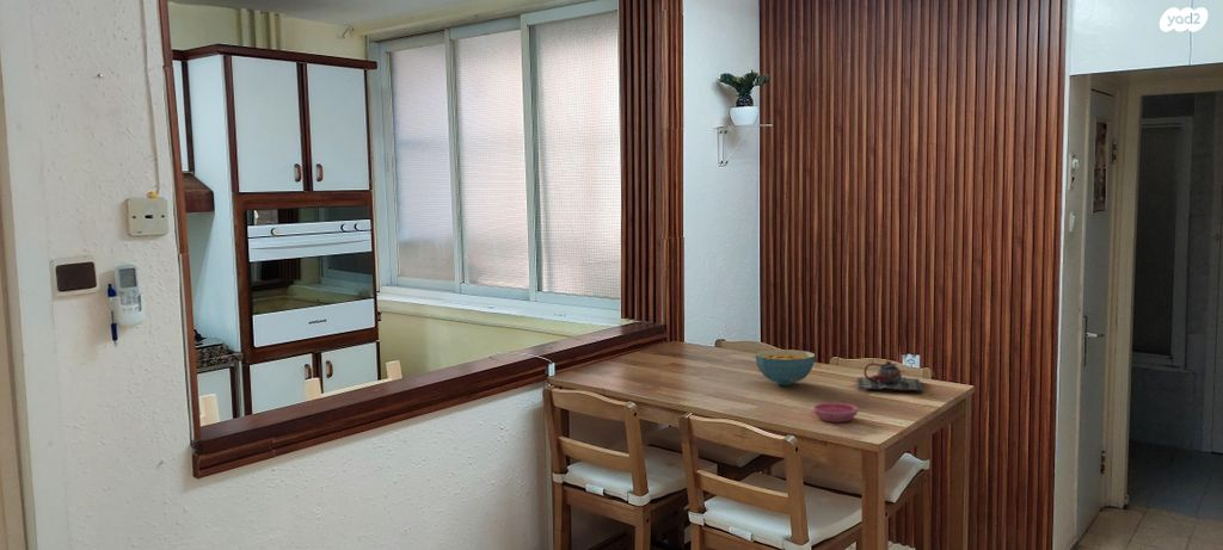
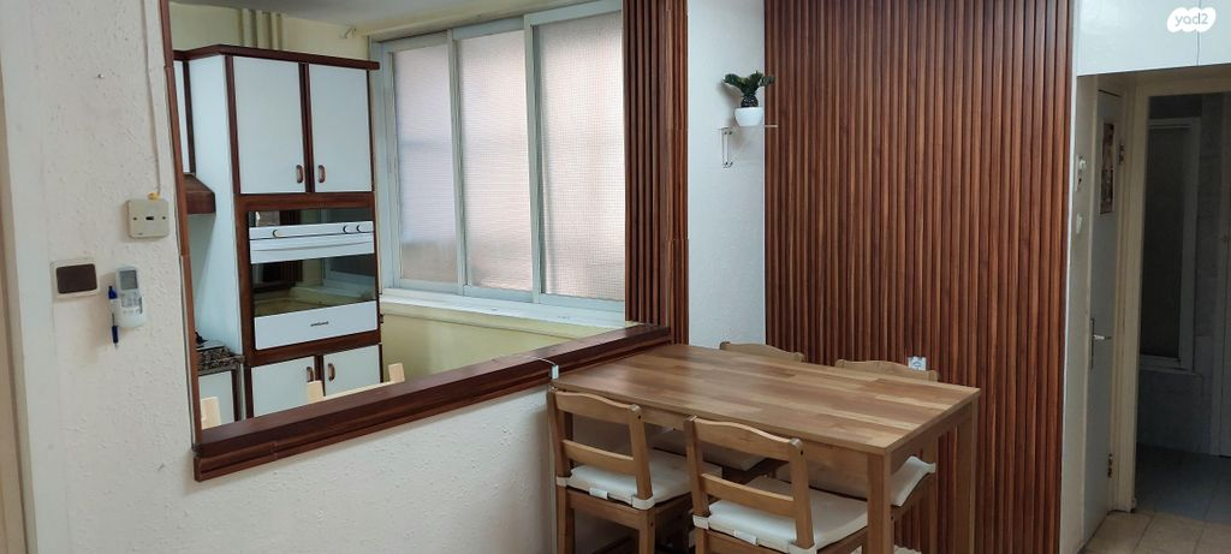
- cereal bowl [755,348,816,387]
- saucer [812,401,859,424]
- teapot [856,360,924,394]
